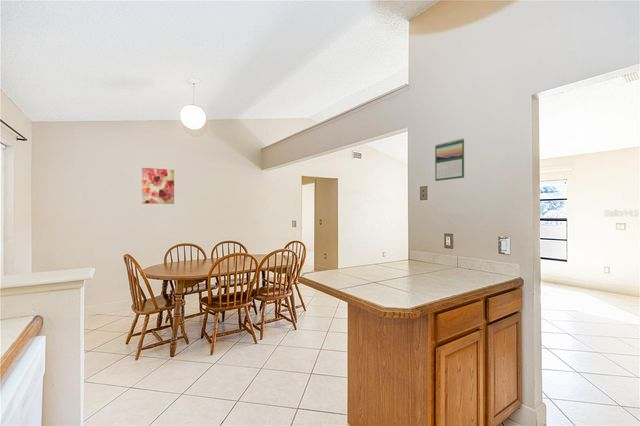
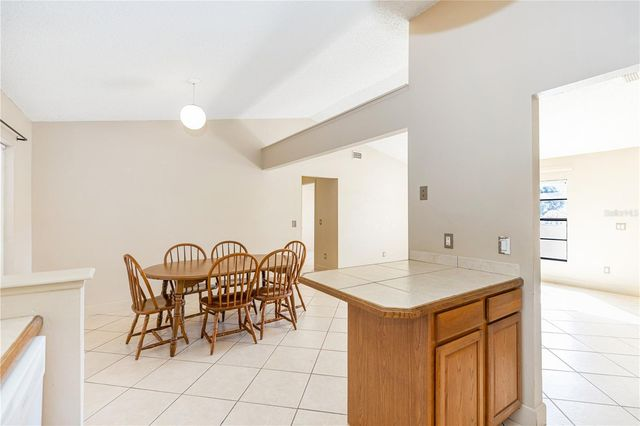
- wall art [141,167,175,205]
- calendar [434,137,465,182]
